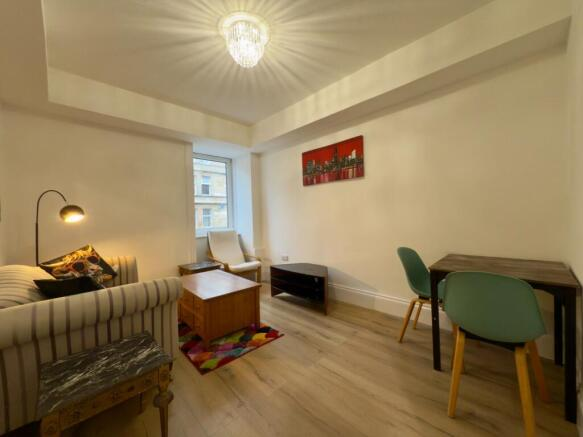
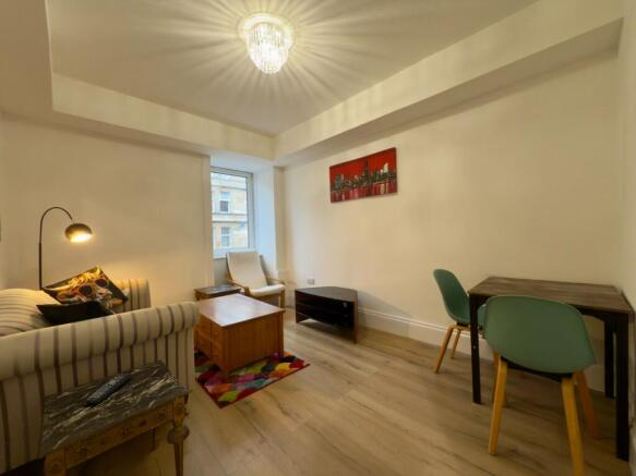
+ remote control [83,373,133,404]
